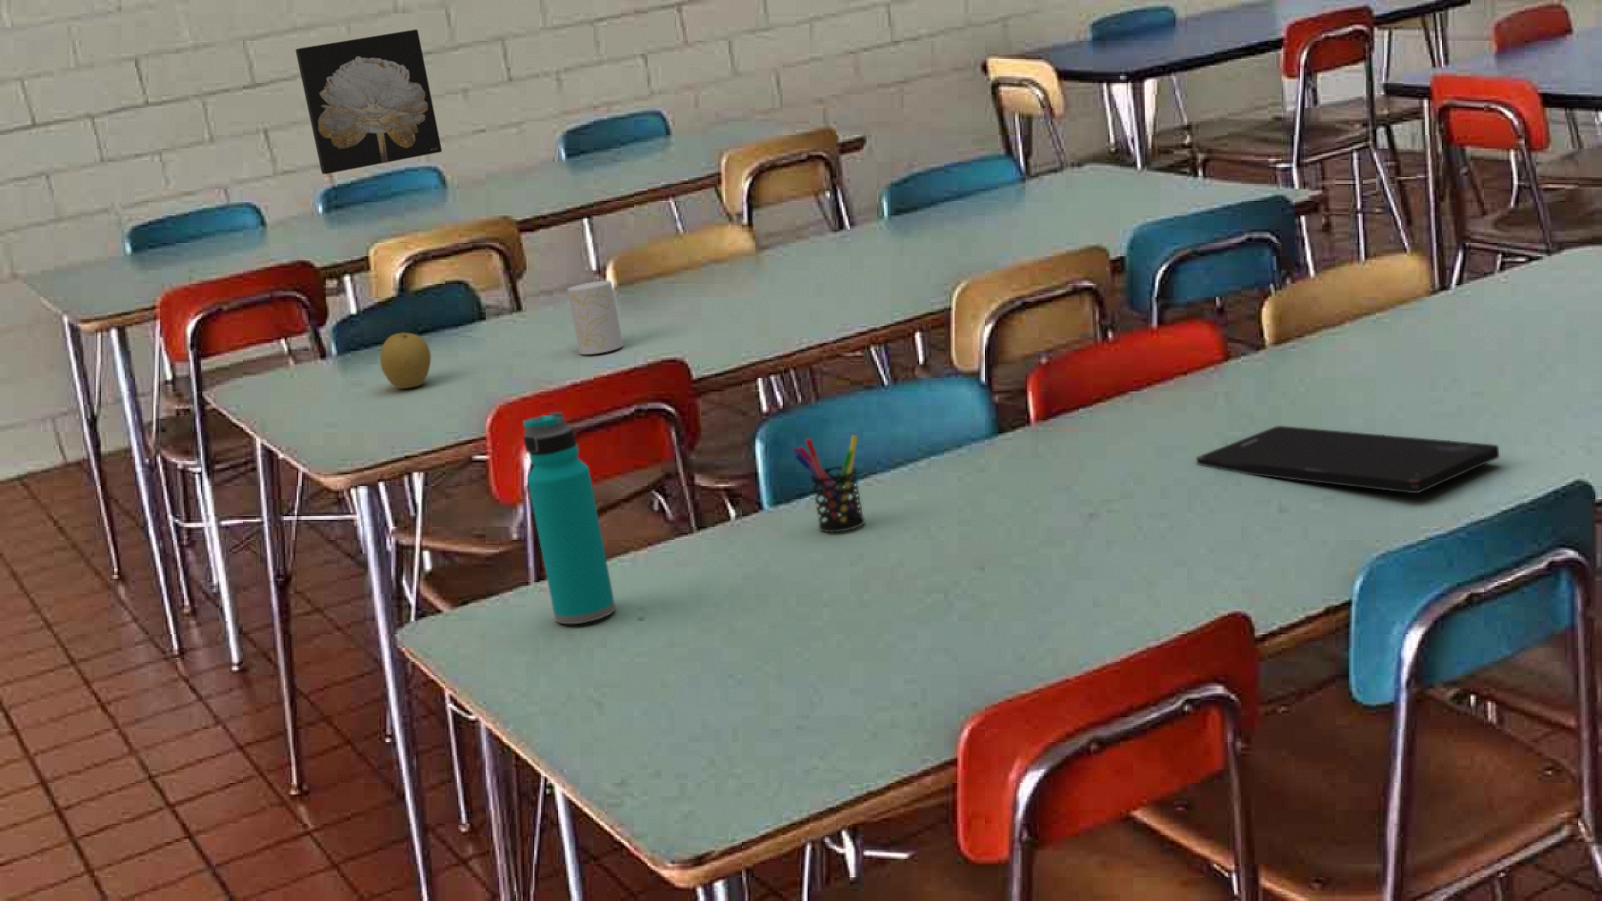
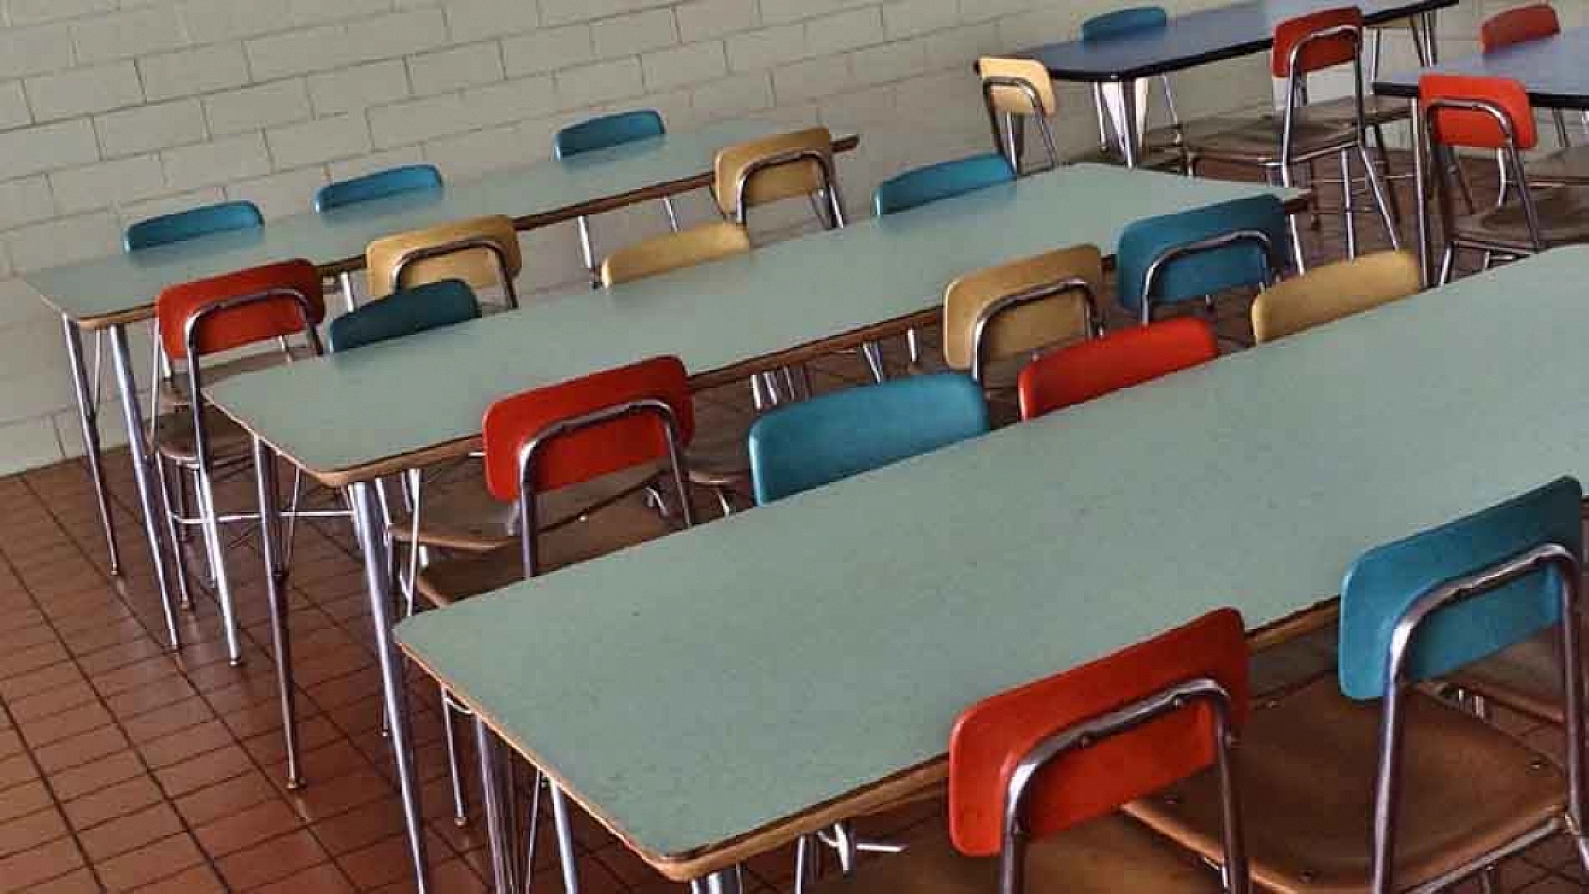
- fruit [380,331,431,389]
- water bottle [522,411,616,625]
- wall art [294,29,443,175]
- cup [567,281,624,355]
- pen holder [791,435,866,534]
- smartphone [1195,425,1500,494]
